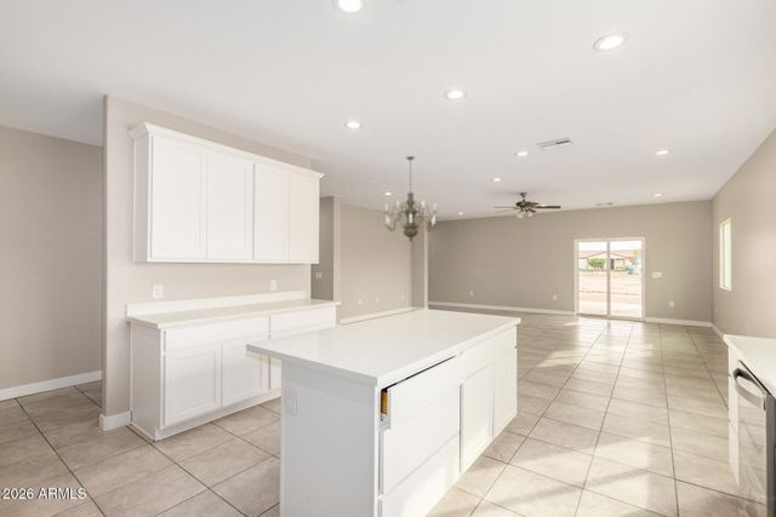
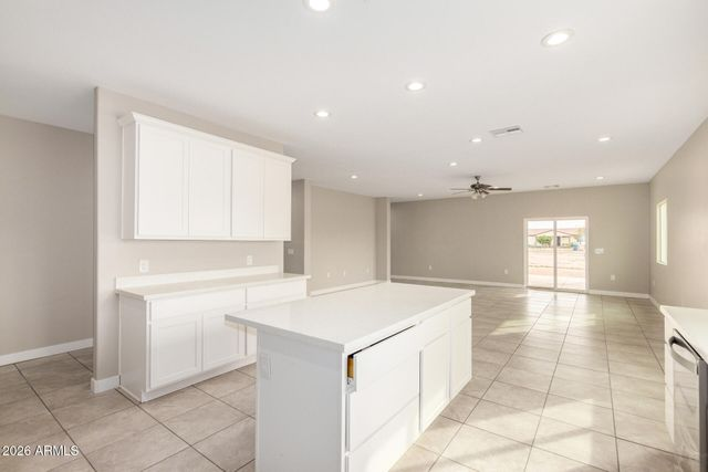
- chandelier [383,155,438,242]
